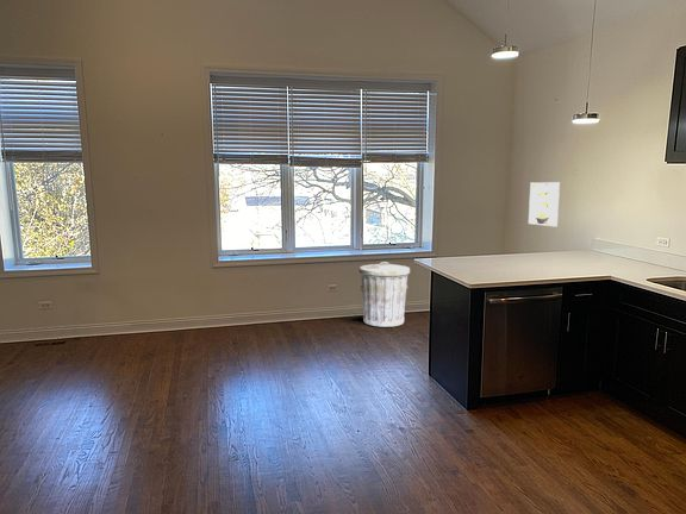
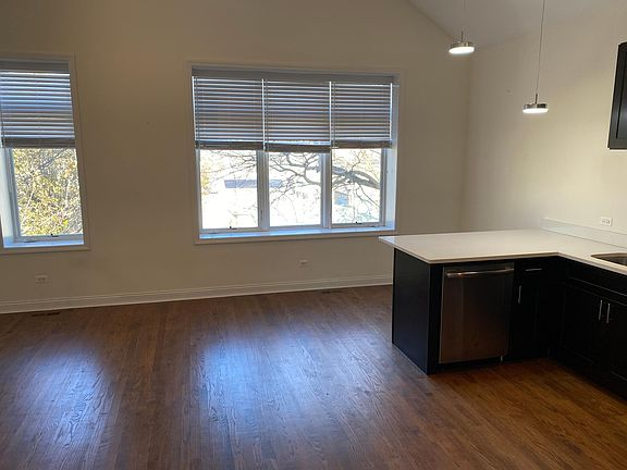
- trash can [358,261,411,328]
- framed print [528,181,561,227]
